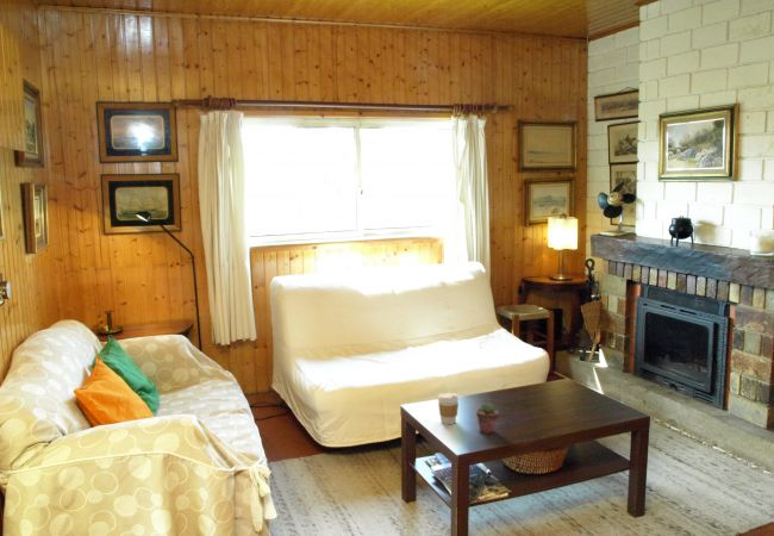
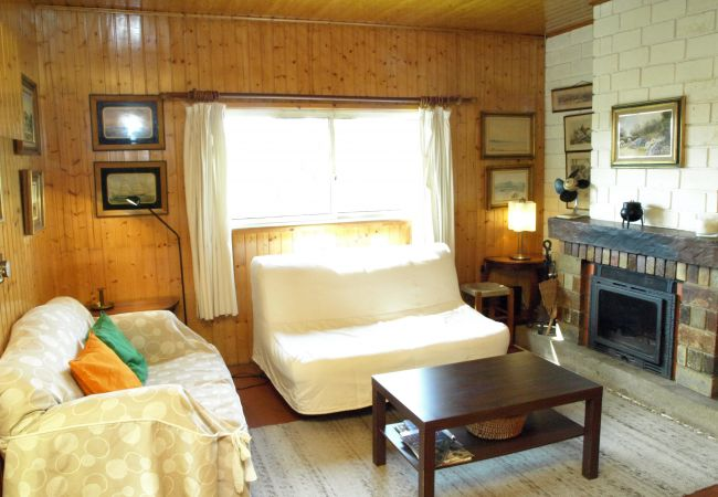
- coffee cup [437,392,460,425]
- potted succulent [475,401,500,435]
